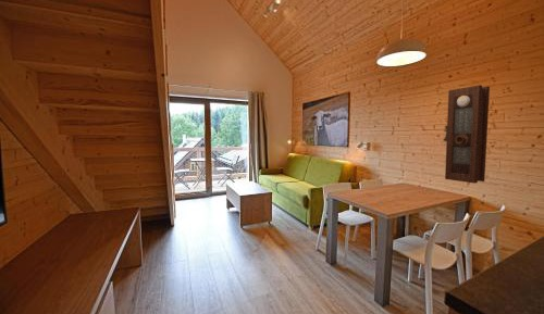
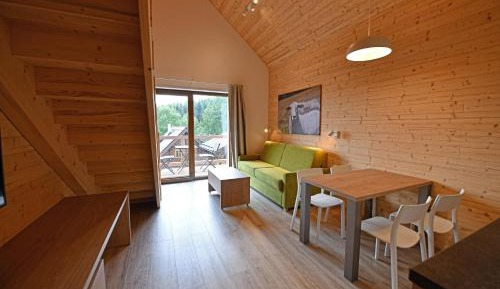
- pendulum clock [442,84,491,185]
